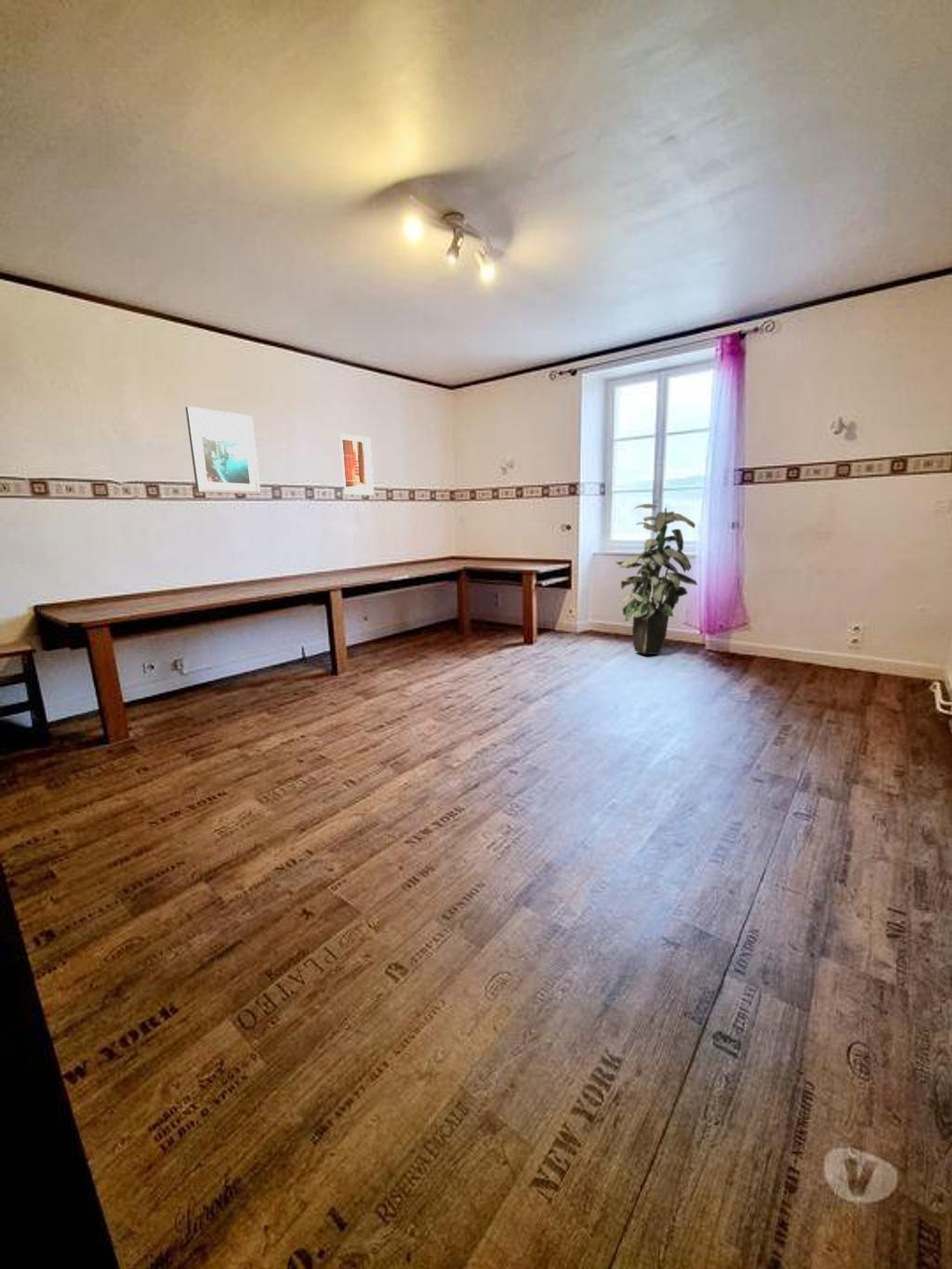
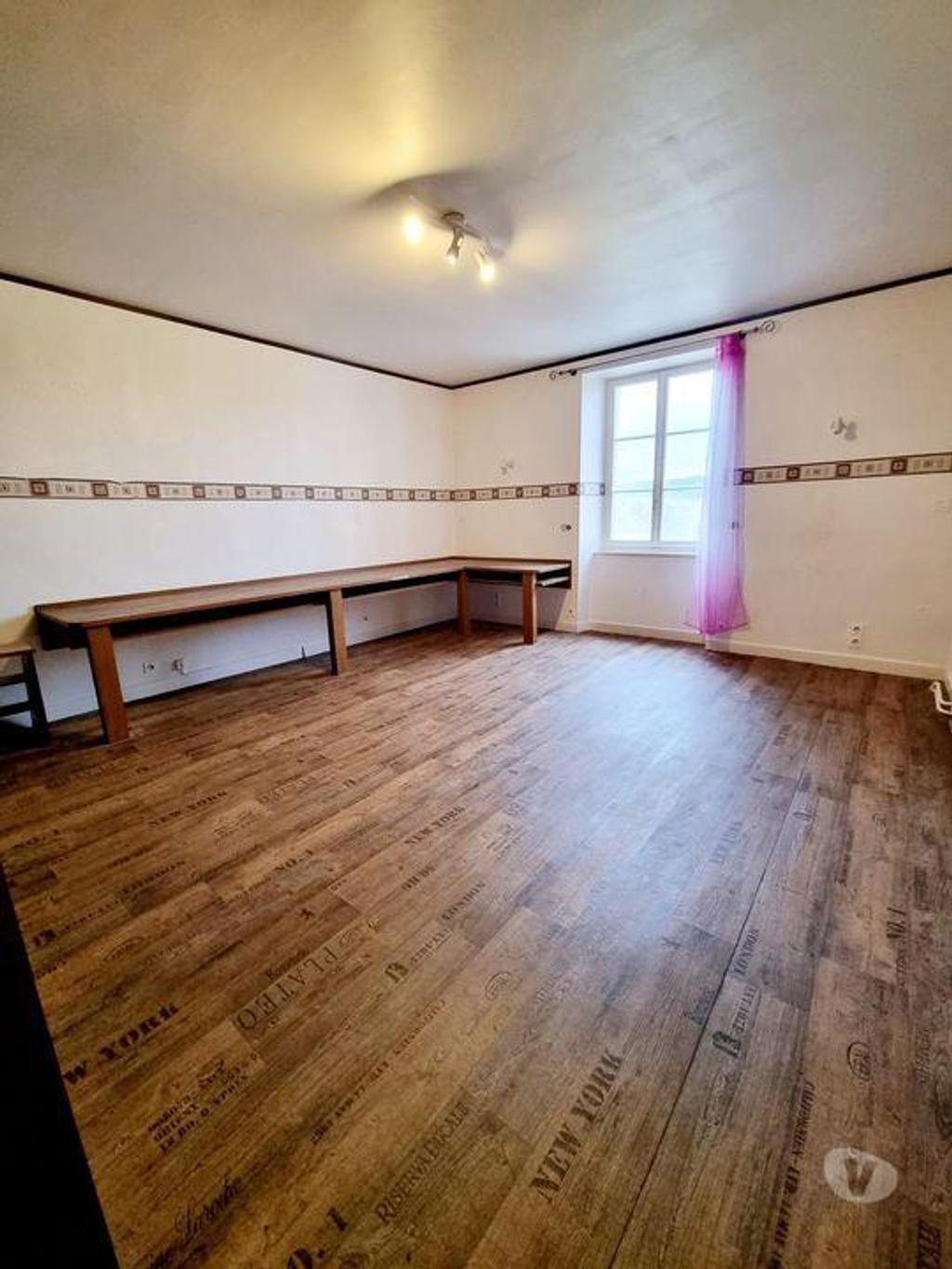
- indoor plant [615,503,698,655]
- wall art [338,432,376,496]
- wall art [184,405,261,496]
